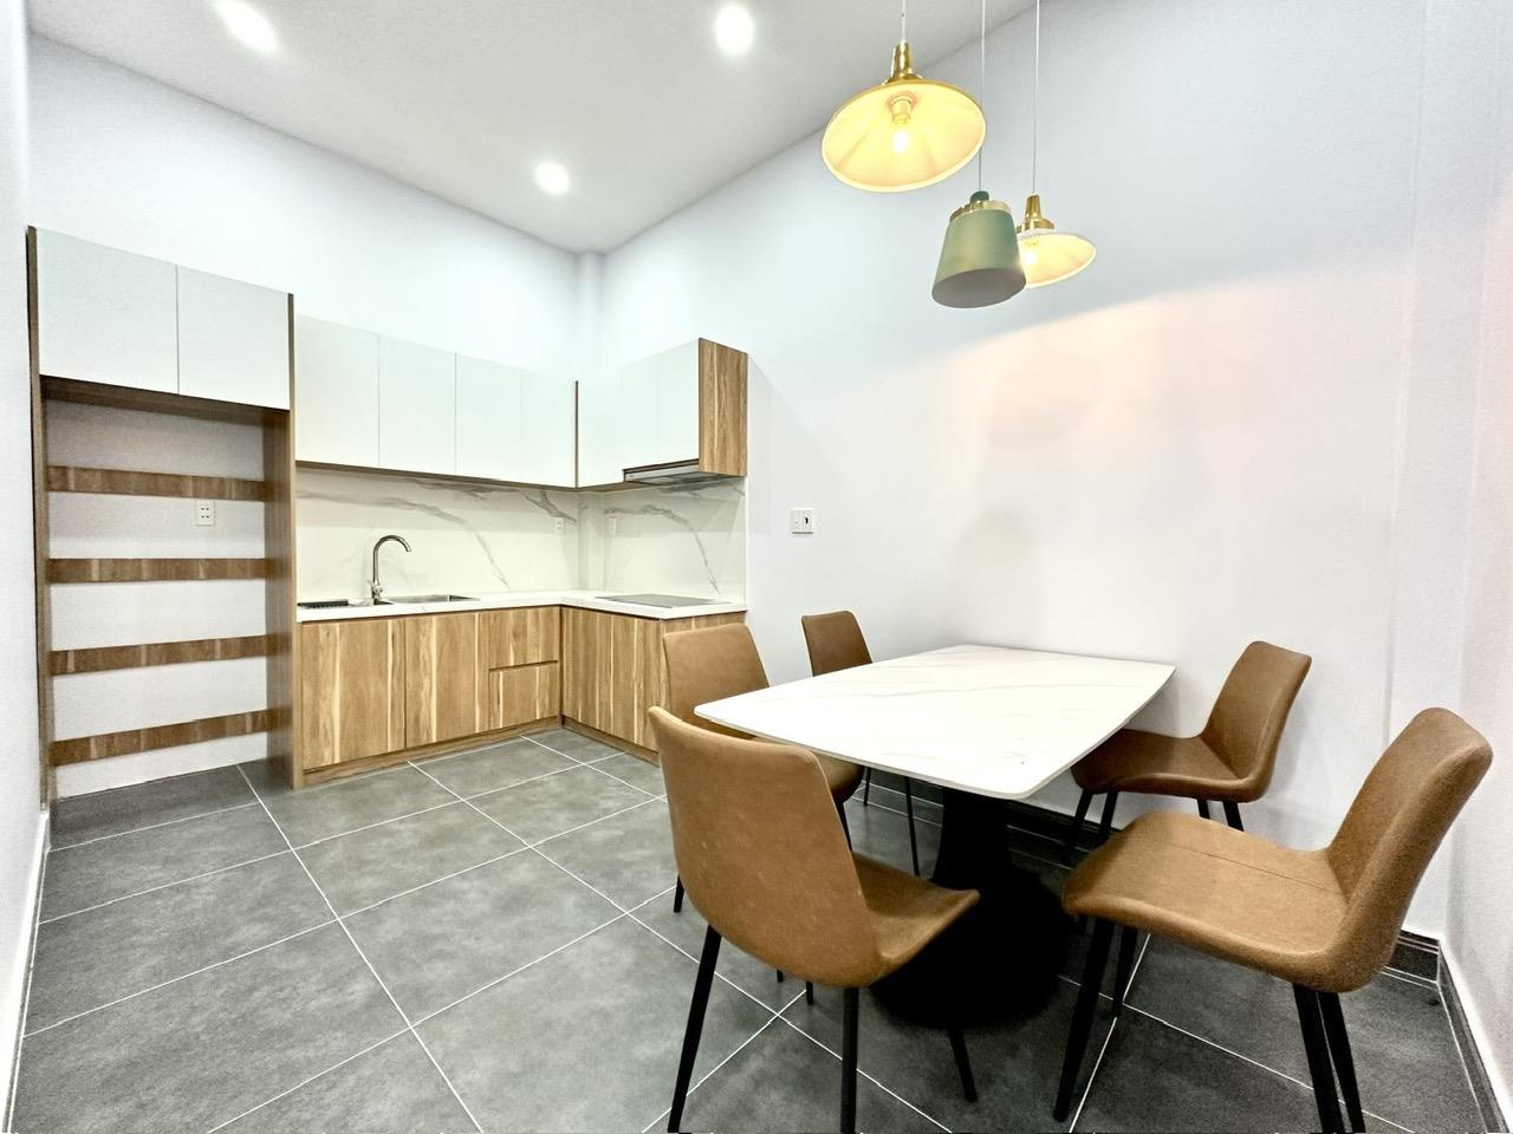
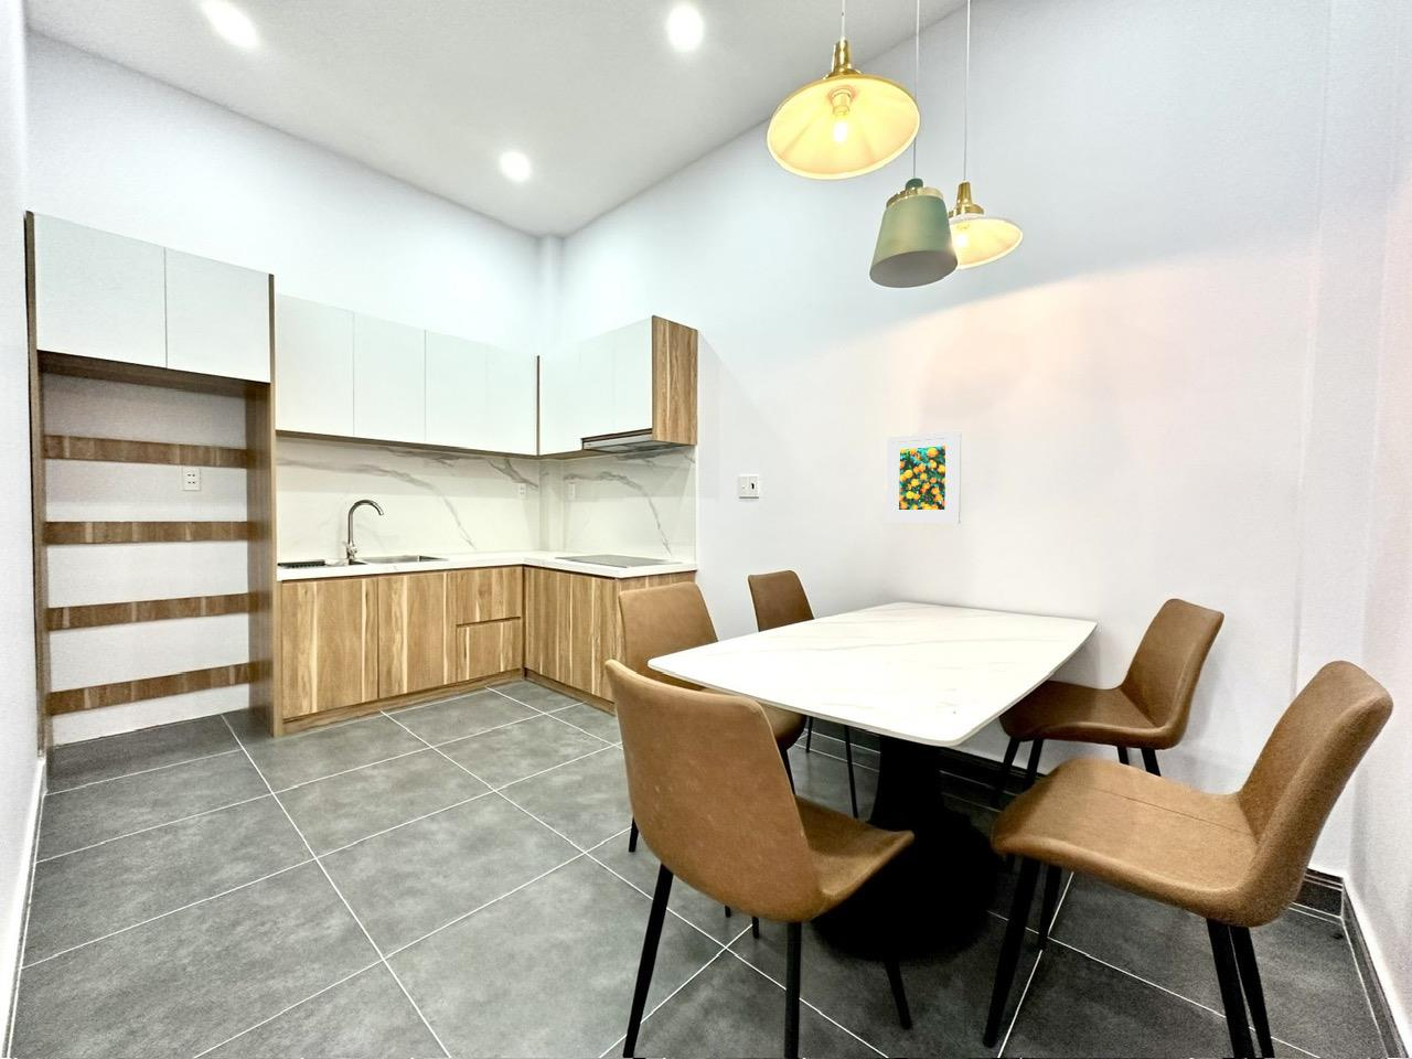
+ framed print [885,429,963,524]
